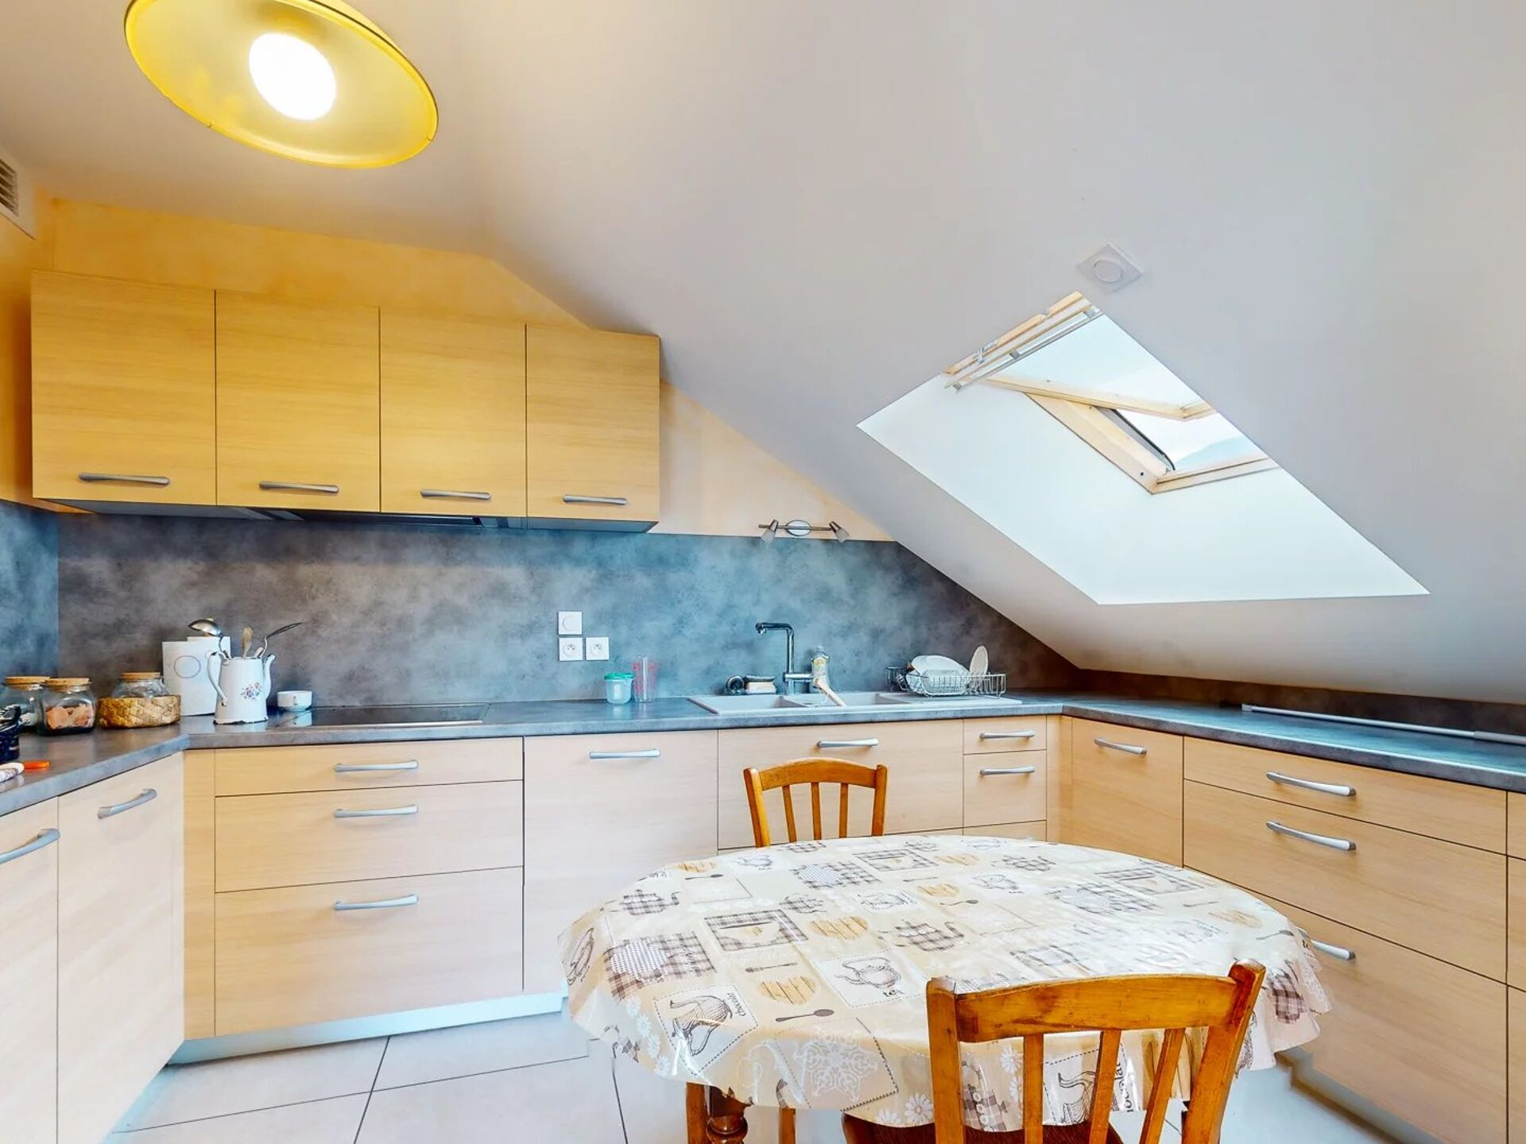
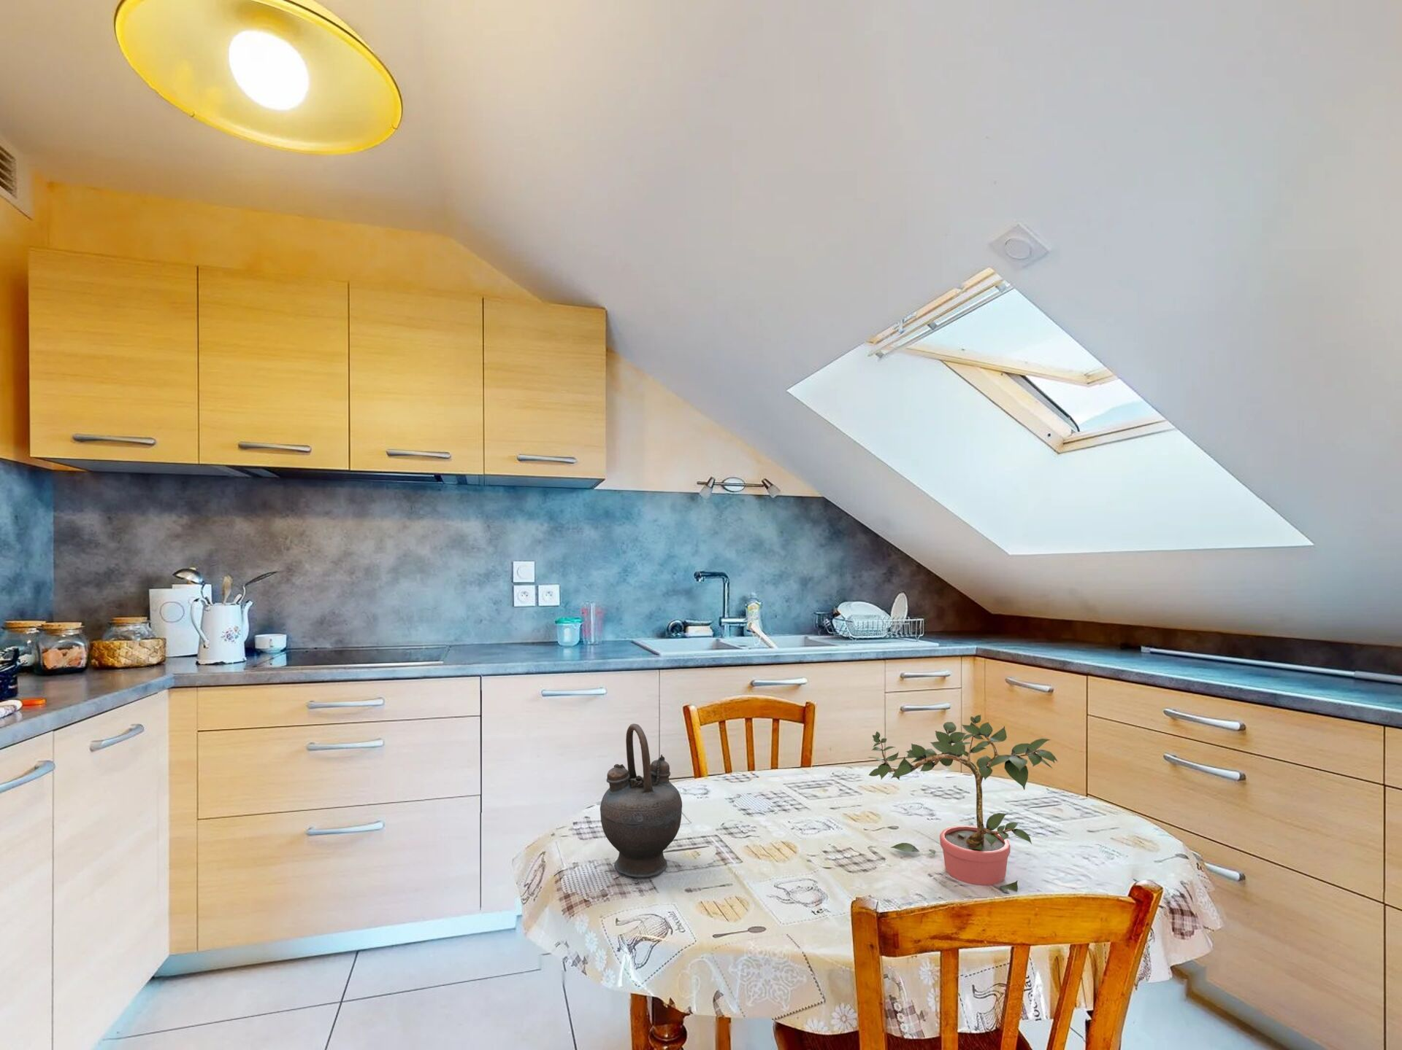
+ teapot [599,722,682,878]
+ potted plant [868,714,1059,894]
